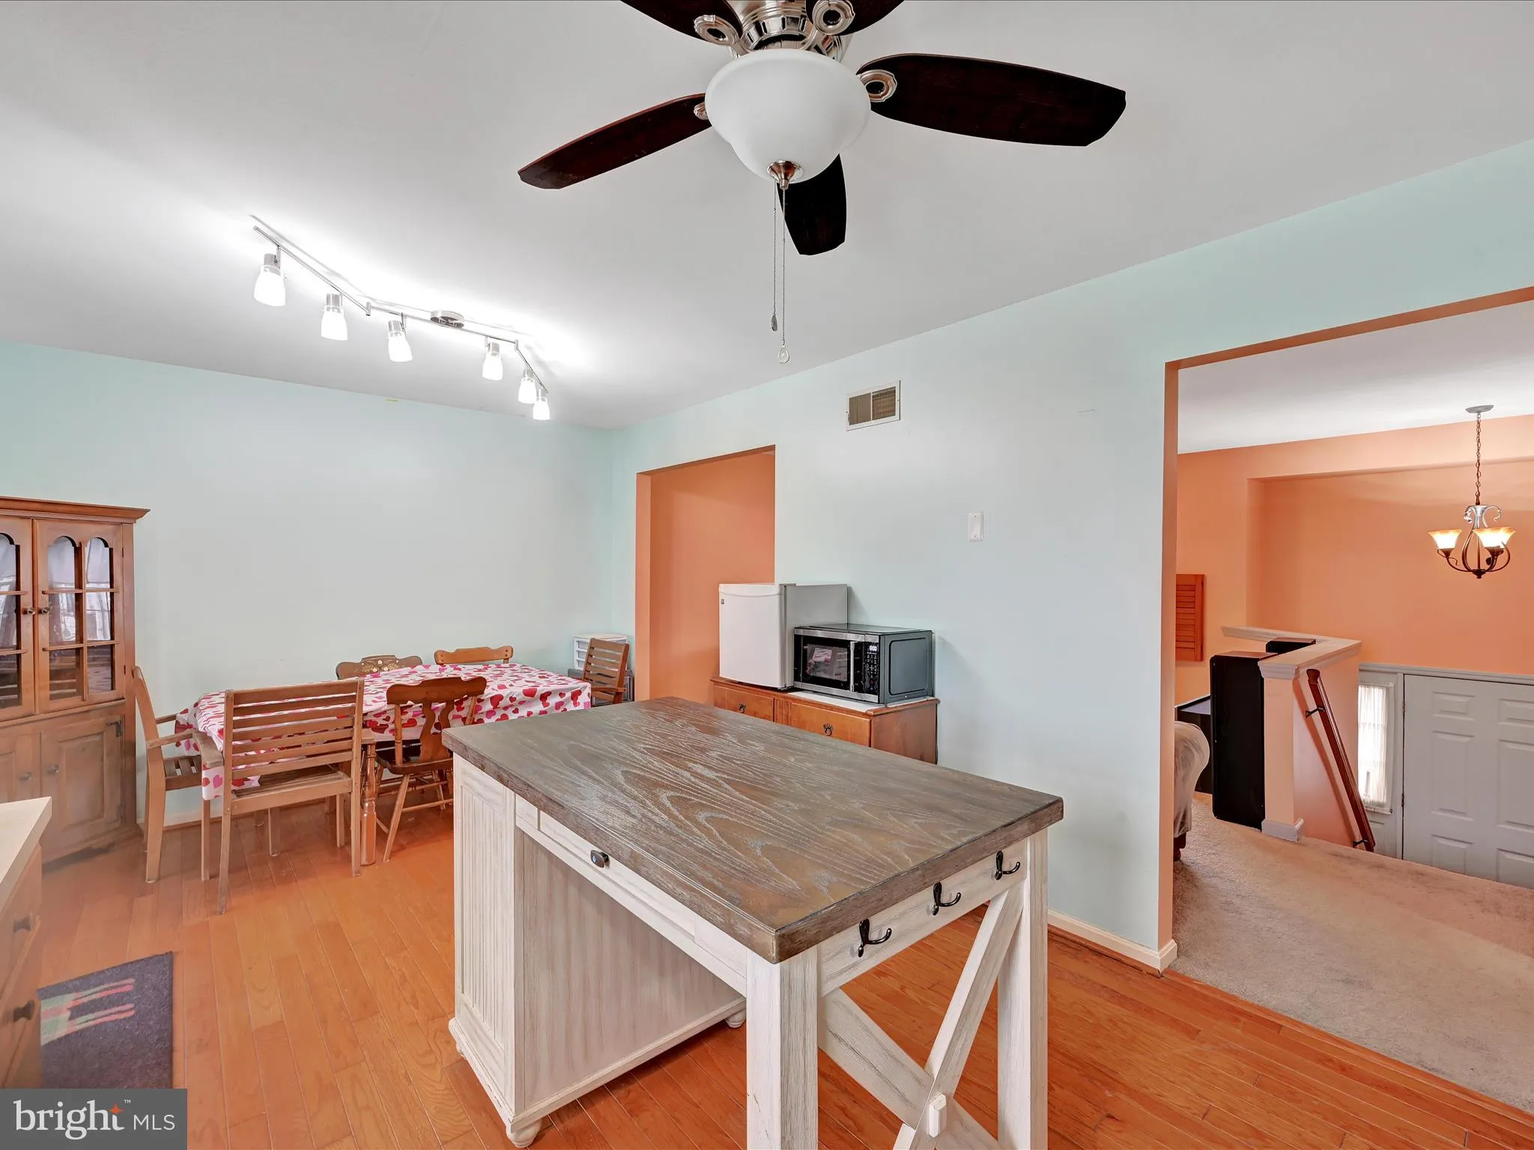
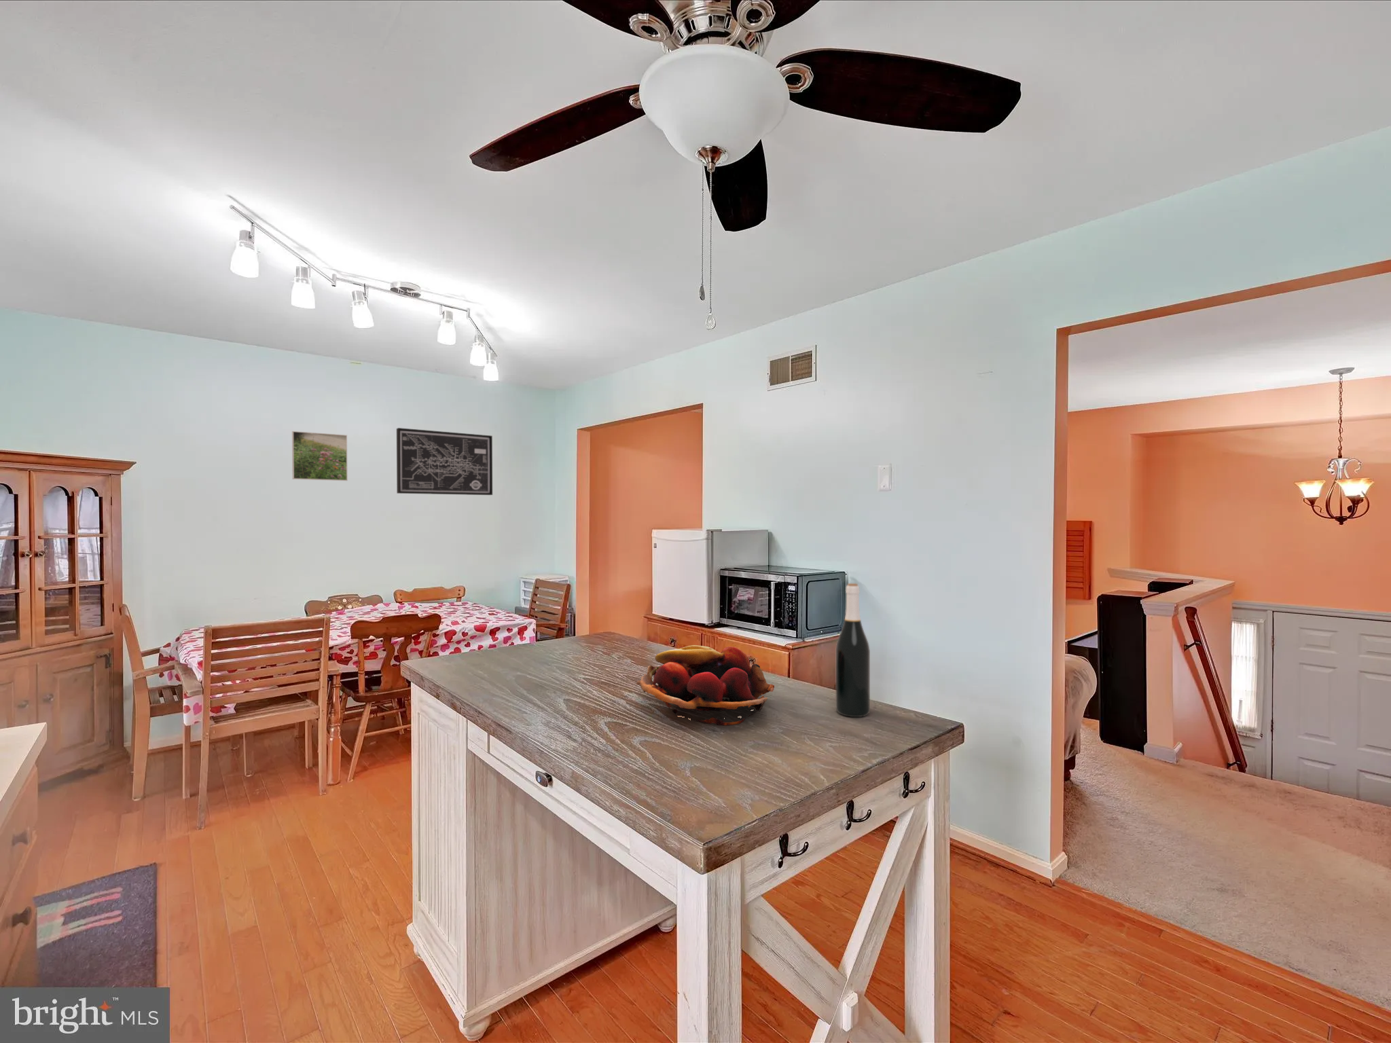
+ fruit basket [635,644,775,726]
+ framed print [291,431,348,481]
+ wine bottle [836,583,871,718]
+ wall art [396,427,493,495]
